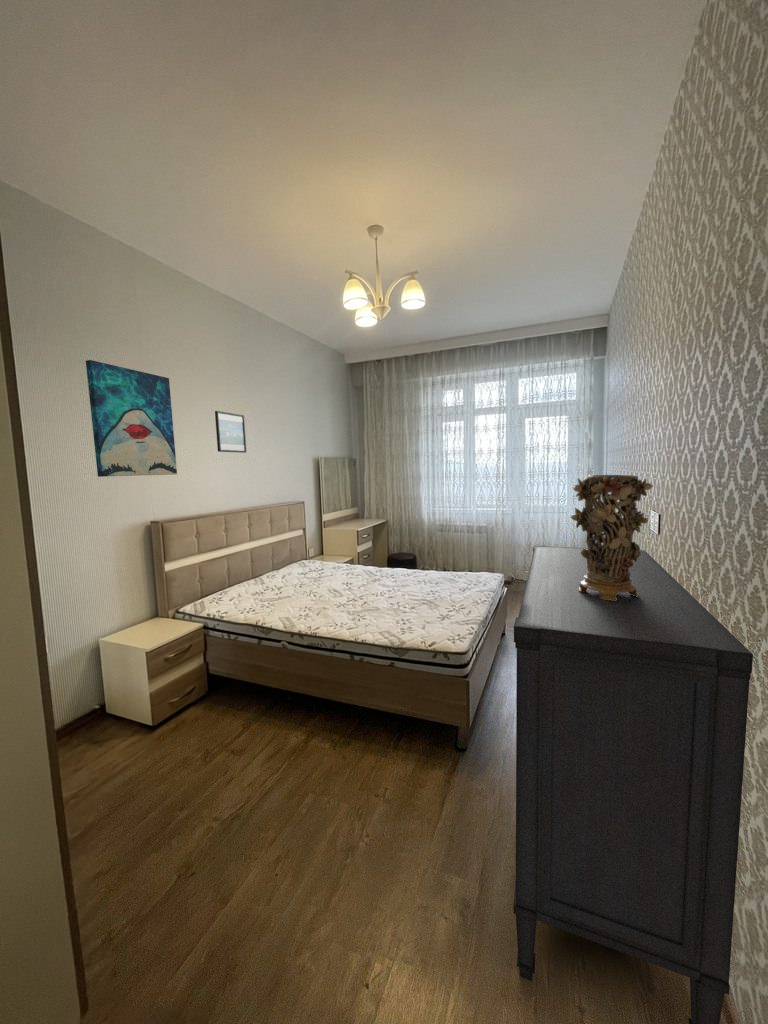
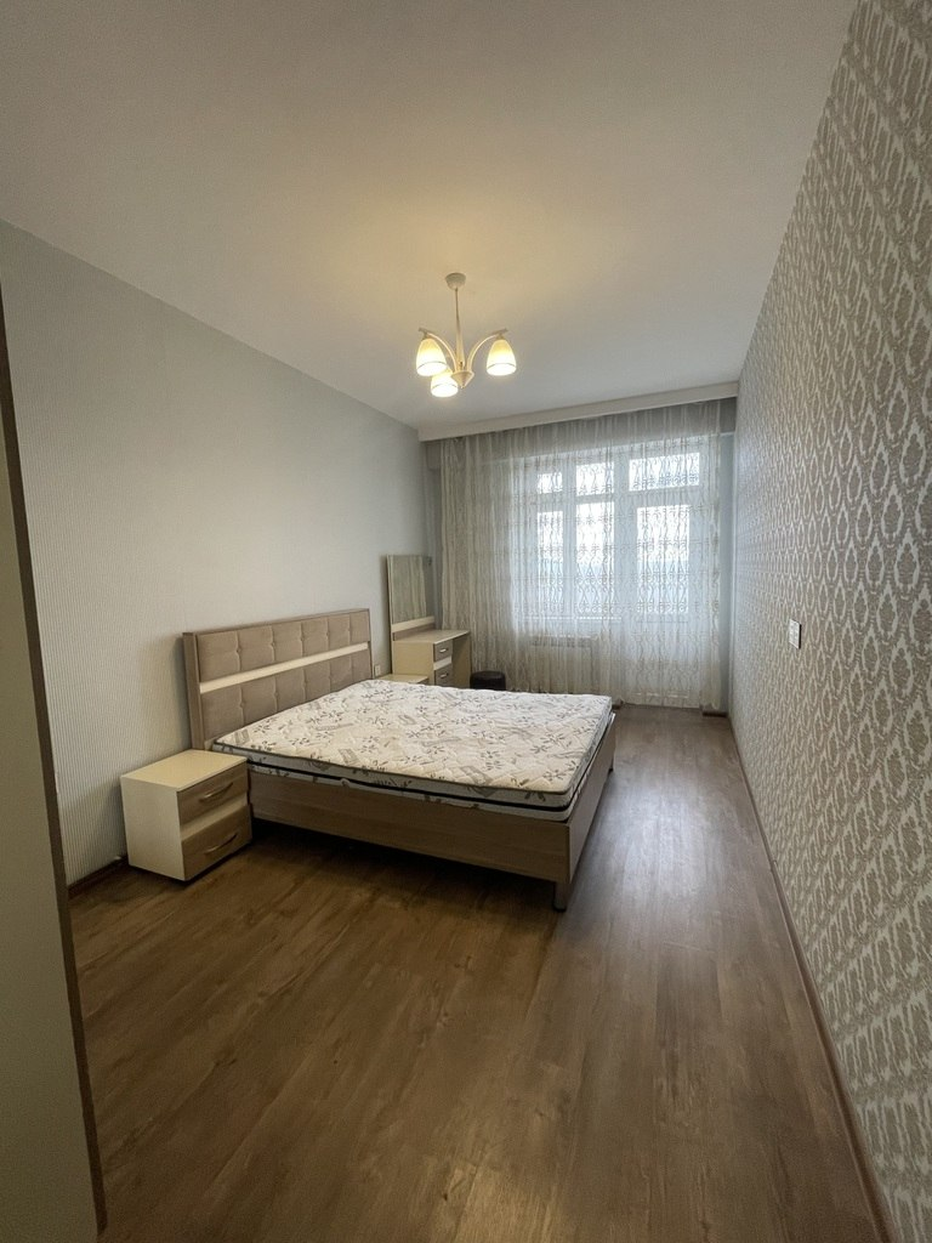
- dresser [512,545,754,1024]
- wall art [85,359,178,478]
- decorative vase [569,474,654,601]
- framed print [214,410,247,454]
